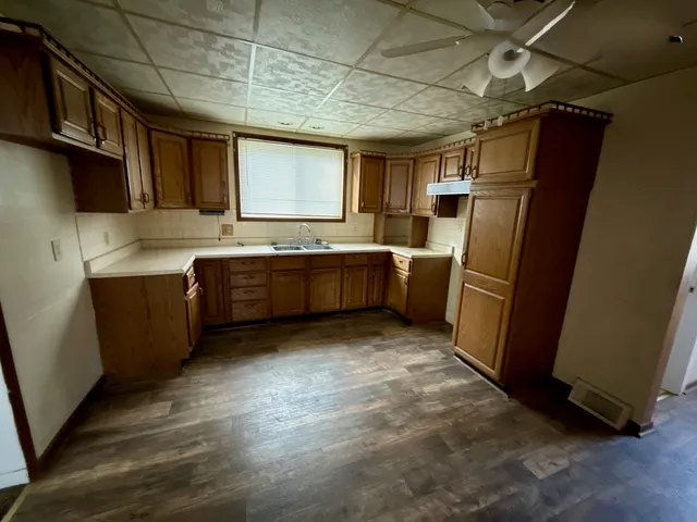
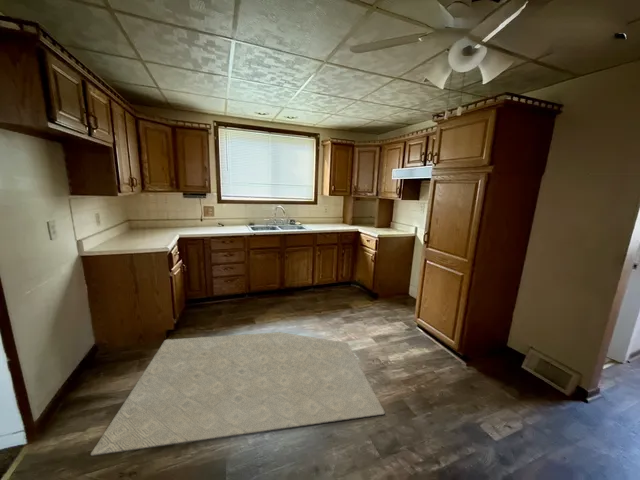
+ rug [90,331,386,457]
